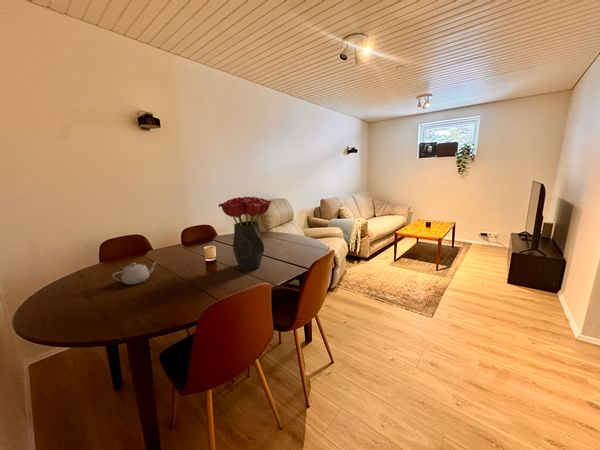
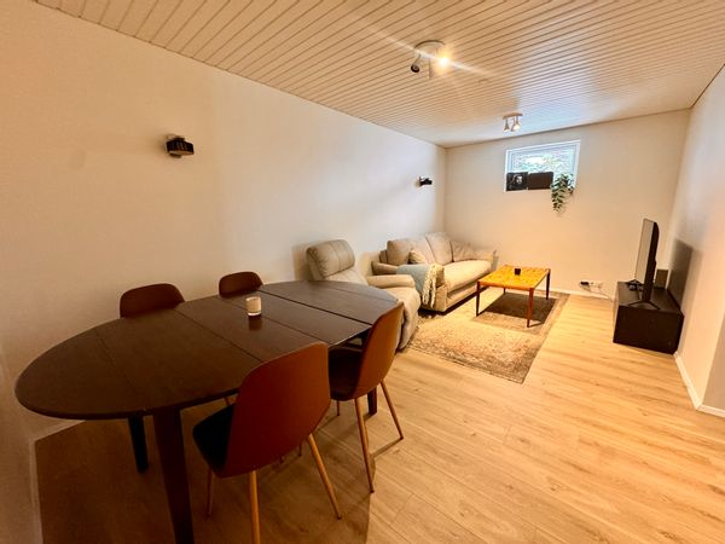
- bouquet [218,196,273,271]
- teapot [111,261,158,286]
